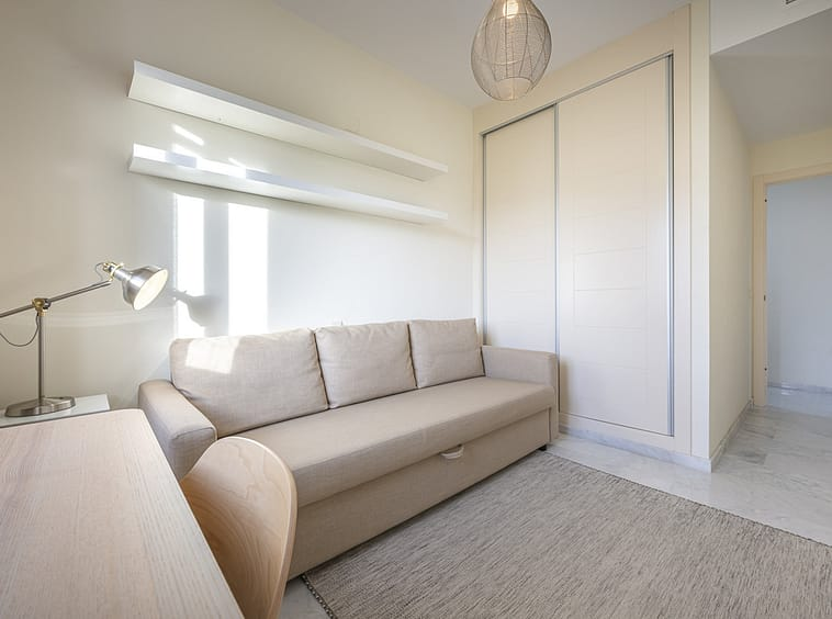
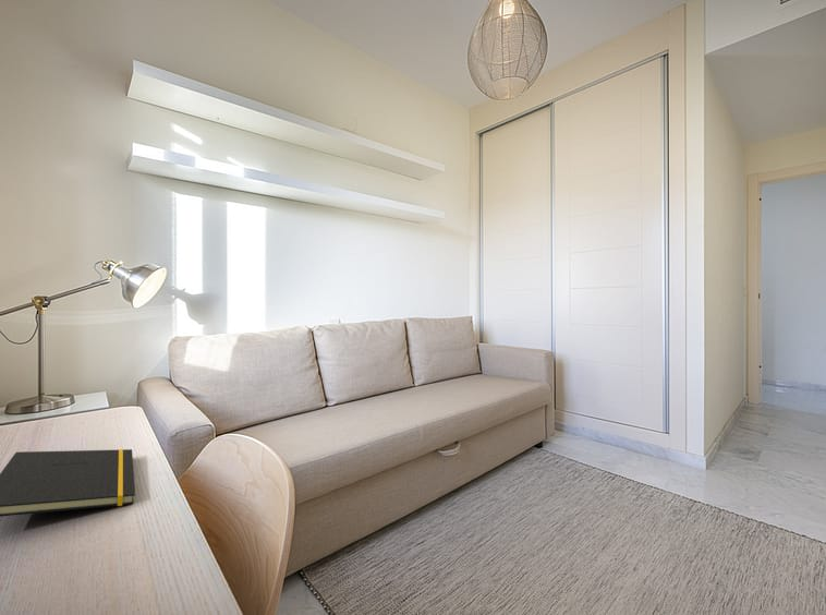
+ notepad [0,448,136,518]
